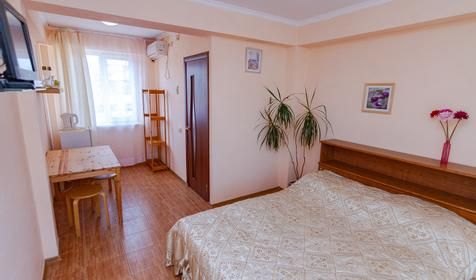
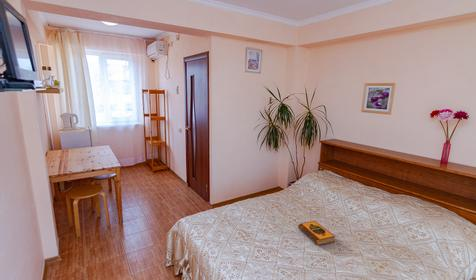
+ hardback book [297,220,336,247]
